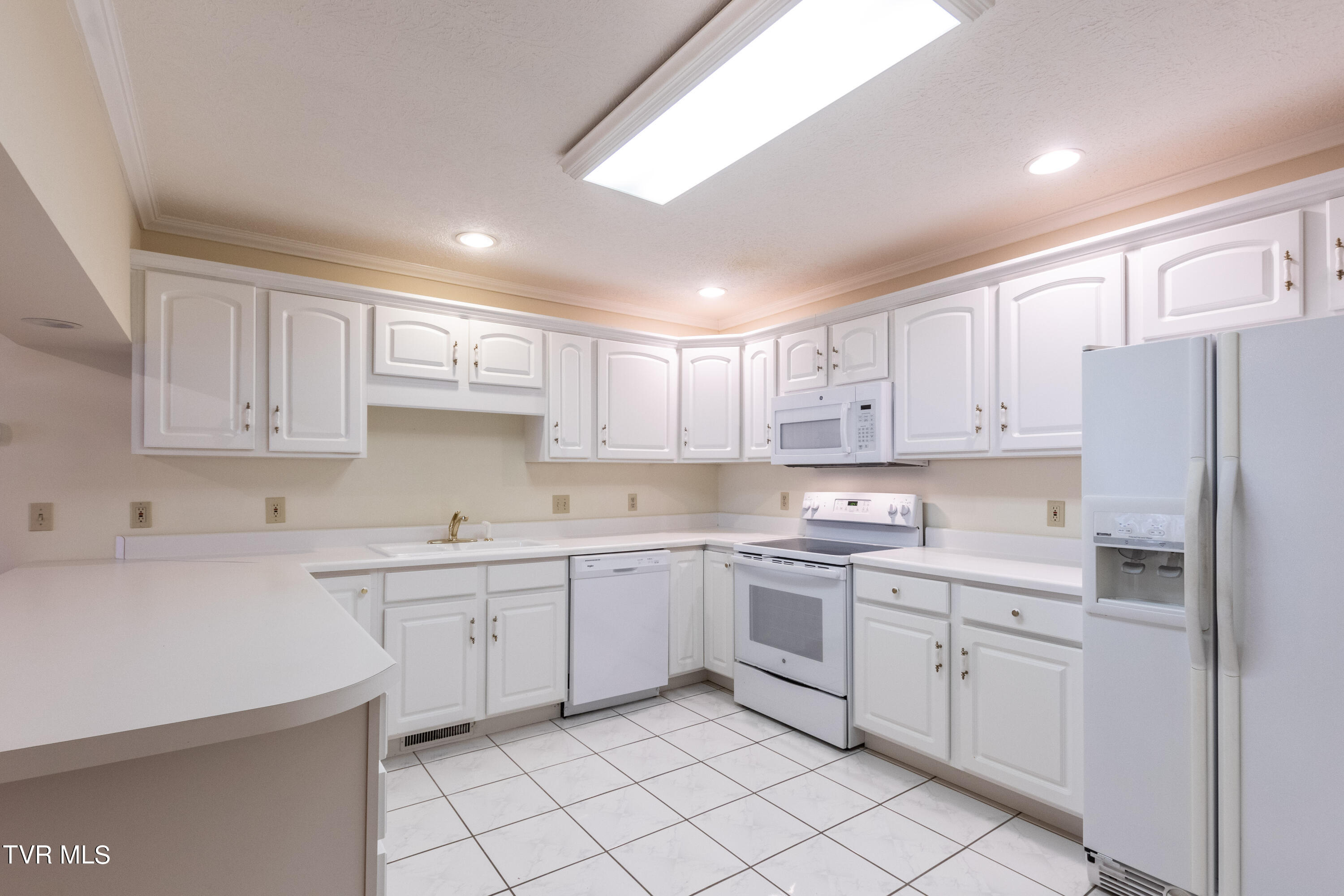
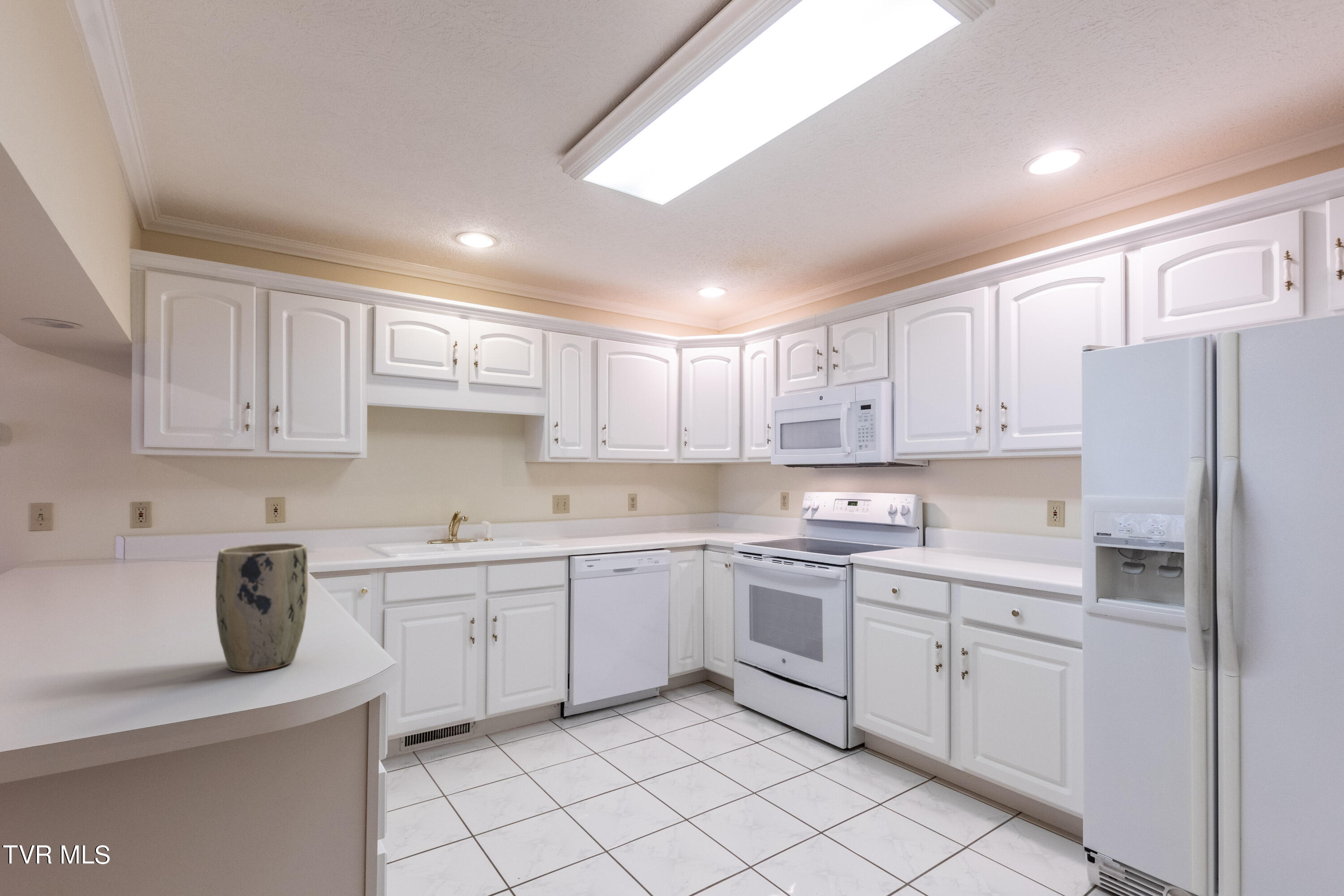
+ plant pot [215,543,309,673]
